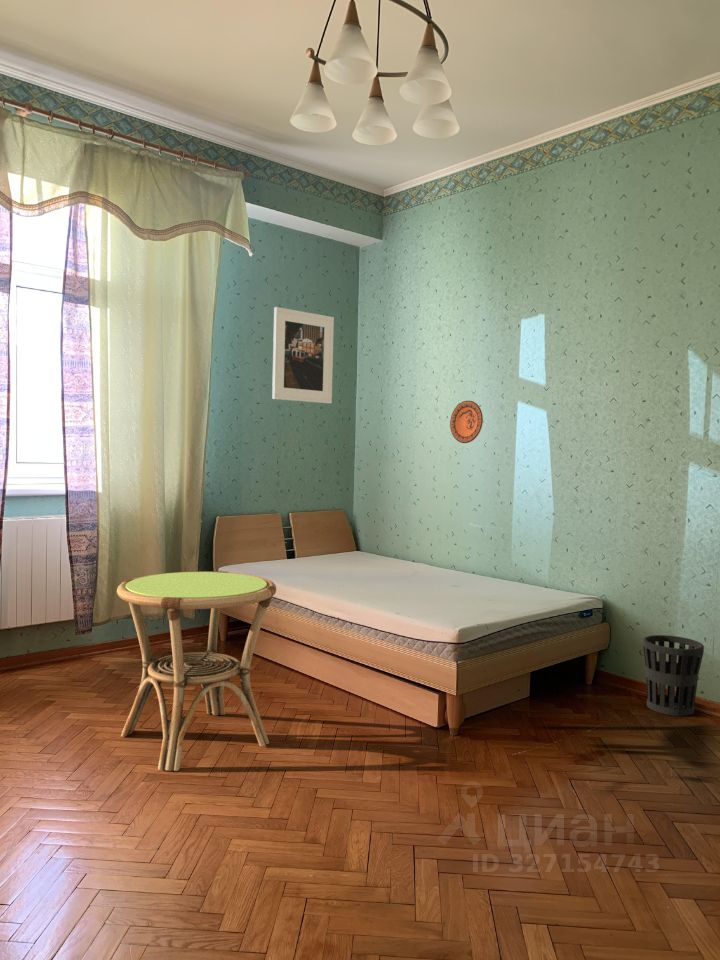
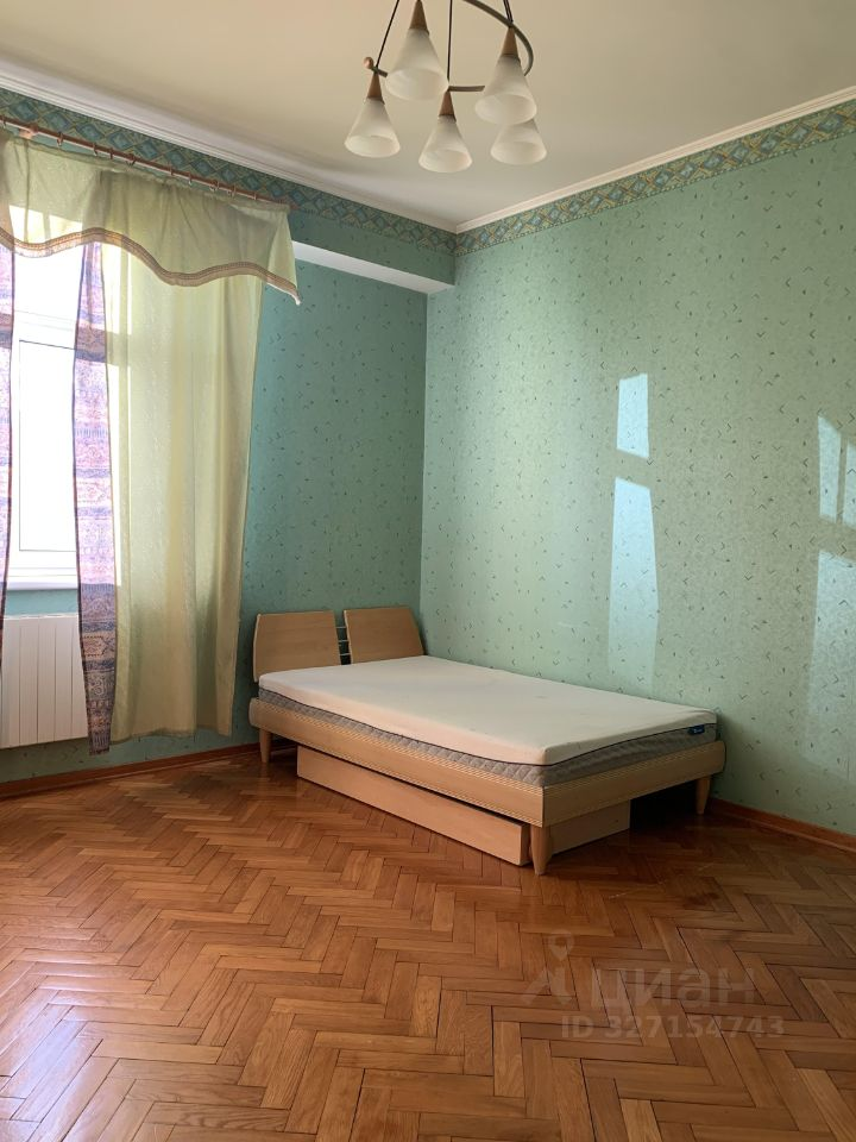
- decorative plate [449,400,484,444]
- side table [116,570,277,772]
- wastebasket [642,634,705,717]
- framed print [271,306,335,404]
